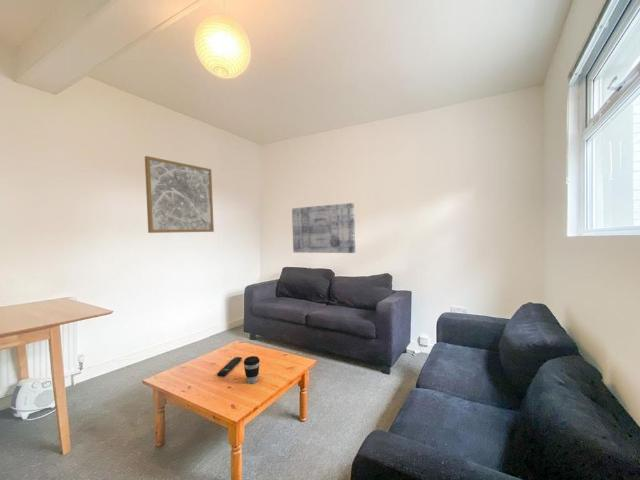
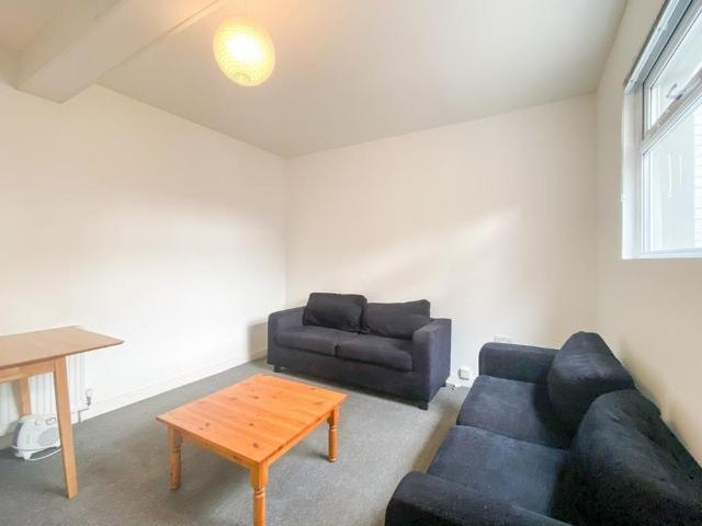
- remote control [216,356,243,377]
- wall art [144,155,215,234]
- wall art [291,202,356,254]
- coffee cup [243,355,261,384]
